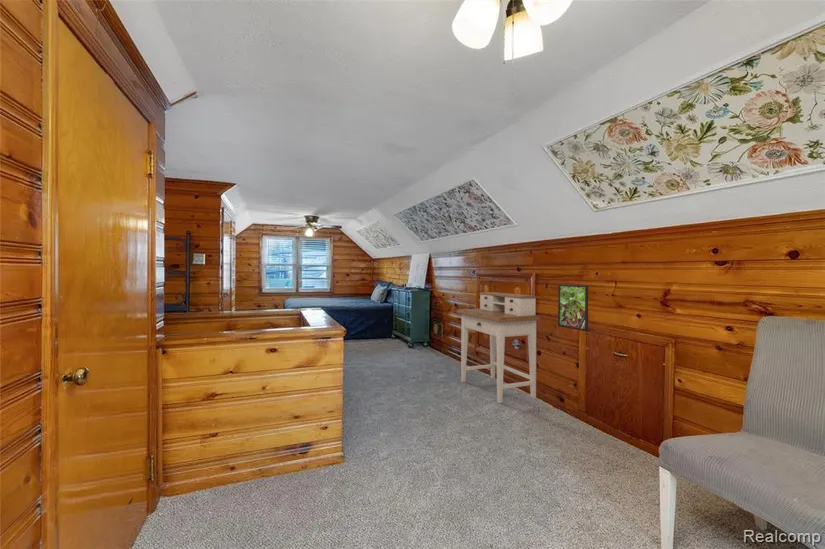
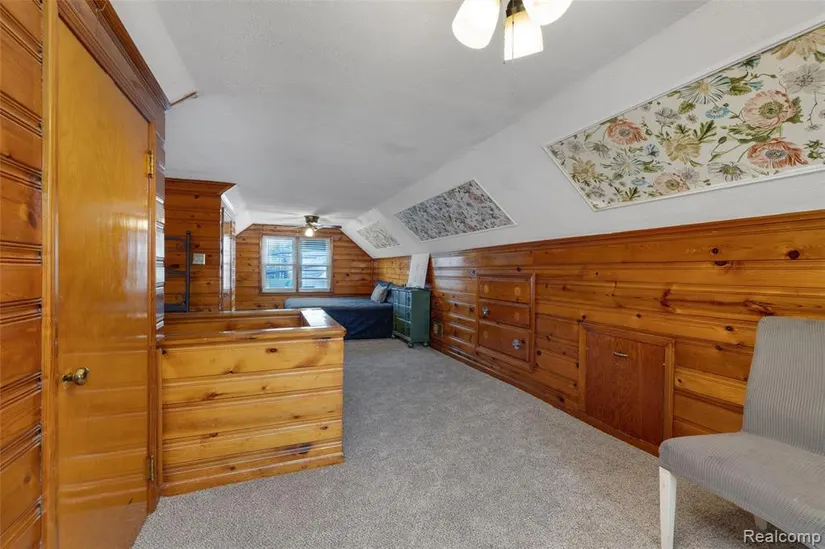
- desk [455,291,542,404]
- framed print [557,283,589,332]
